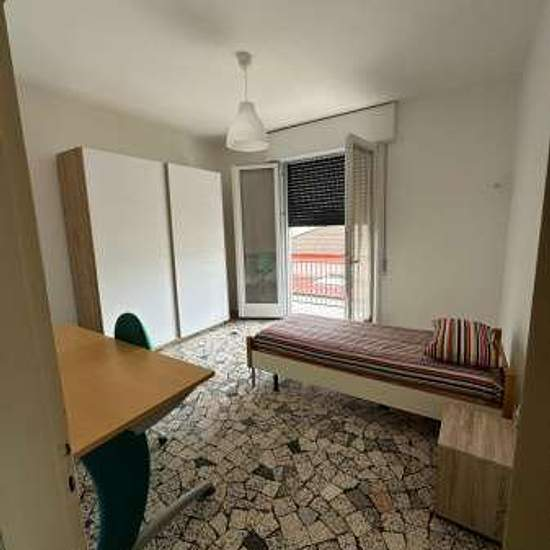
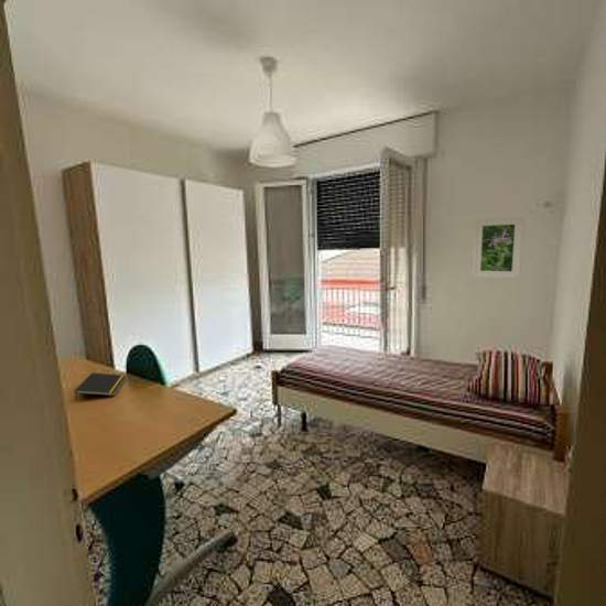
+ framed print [472,215,526,280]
+ notepad [73,371,128,401]
